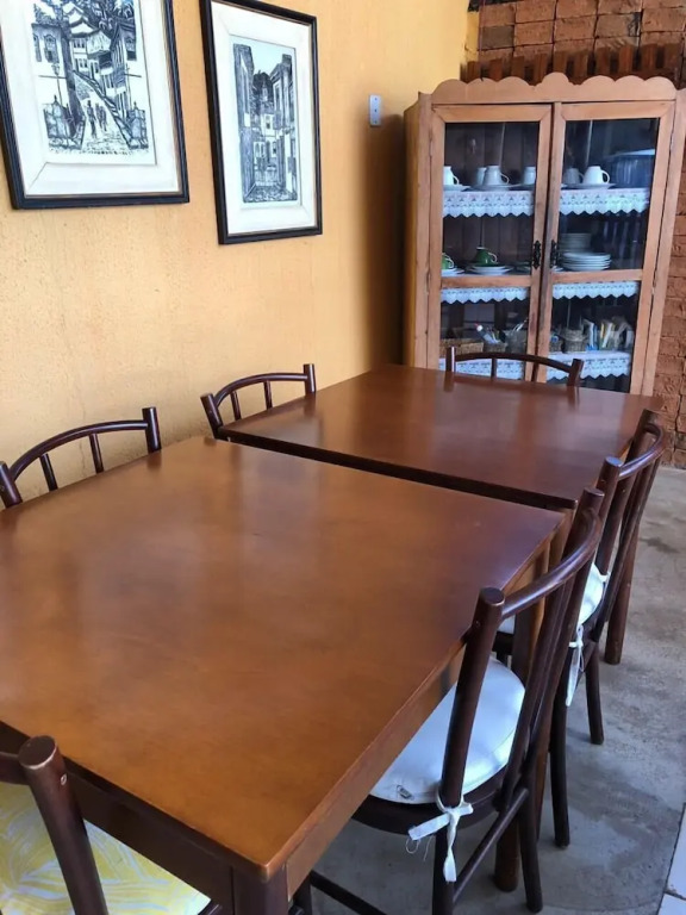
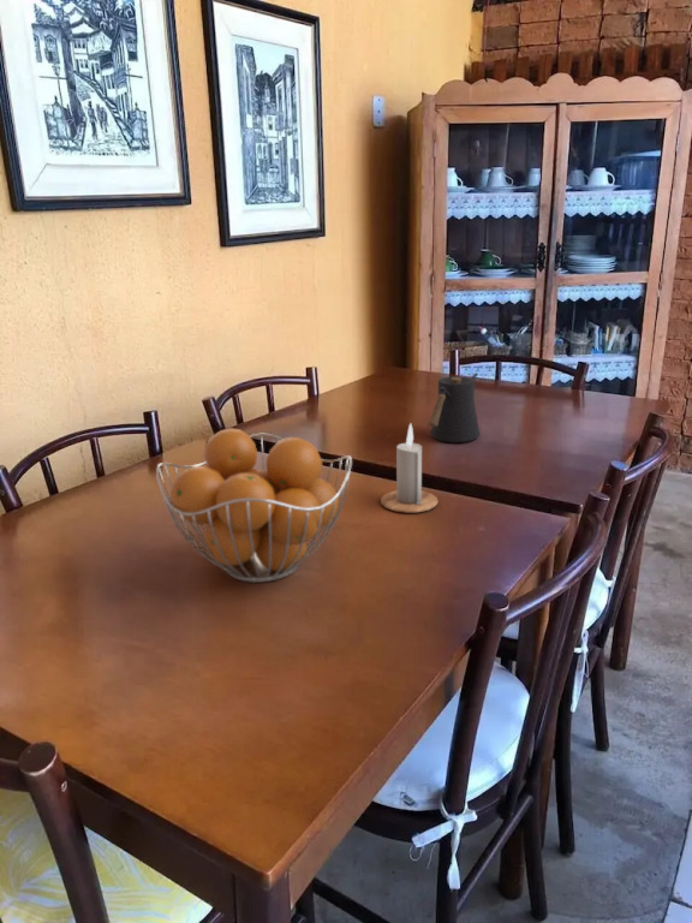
+ candle [380,422,440,514]
+ kettle [428,371,481,443]
+ fruit basket [155,427,353,584]
